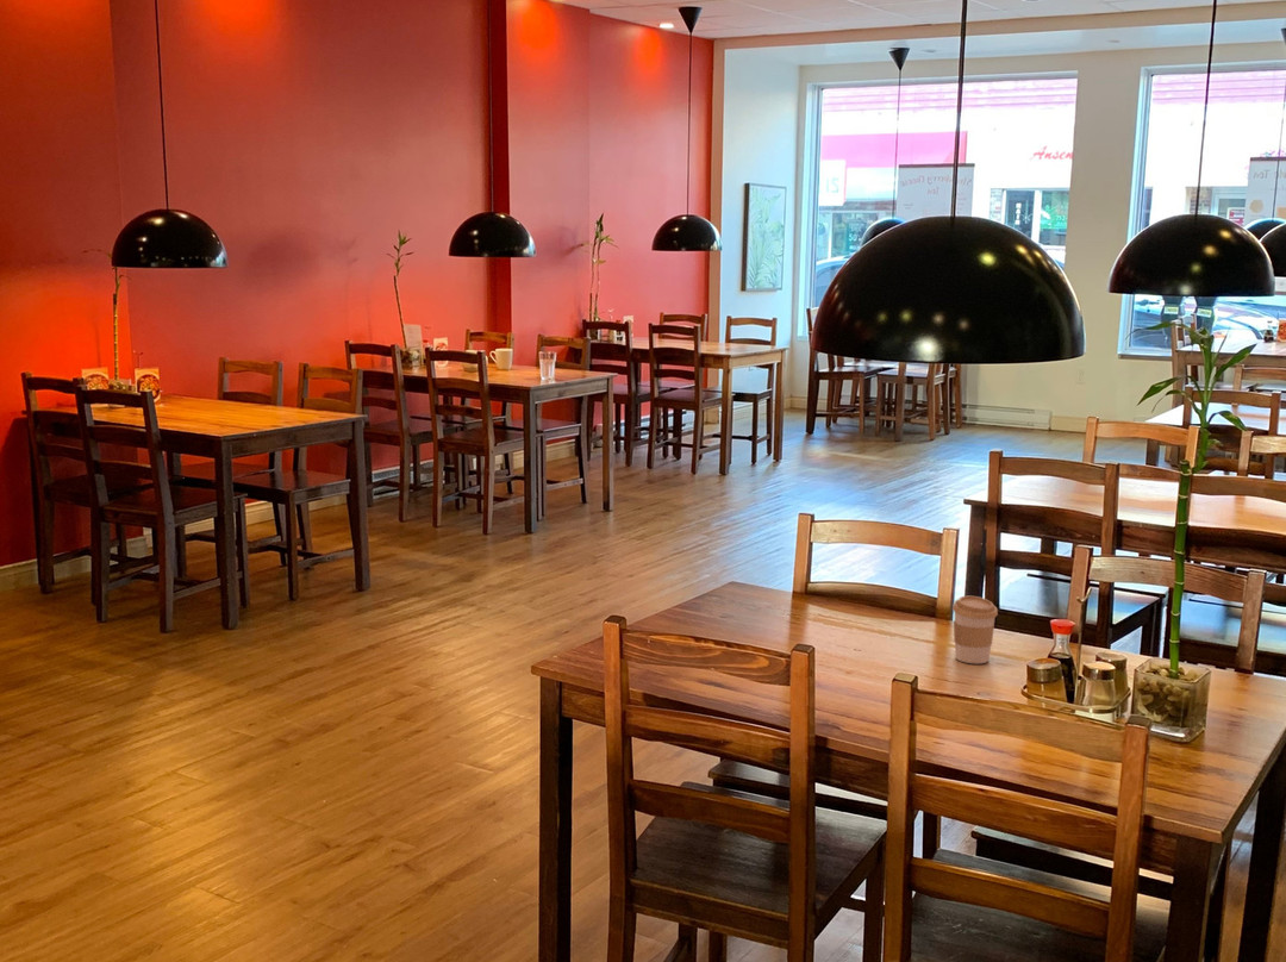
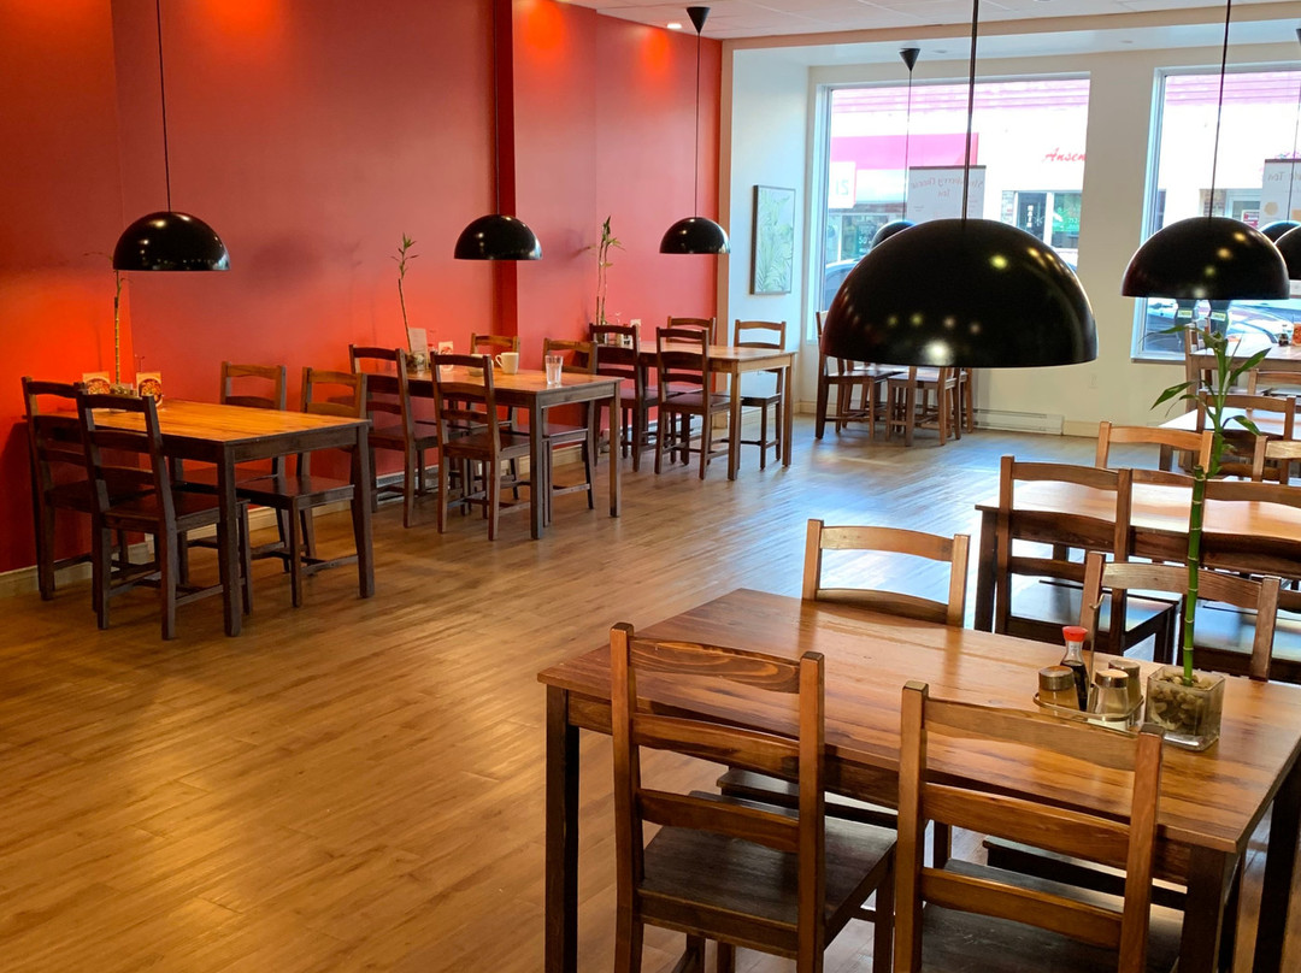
- coffee cup [951,595,999,664]
